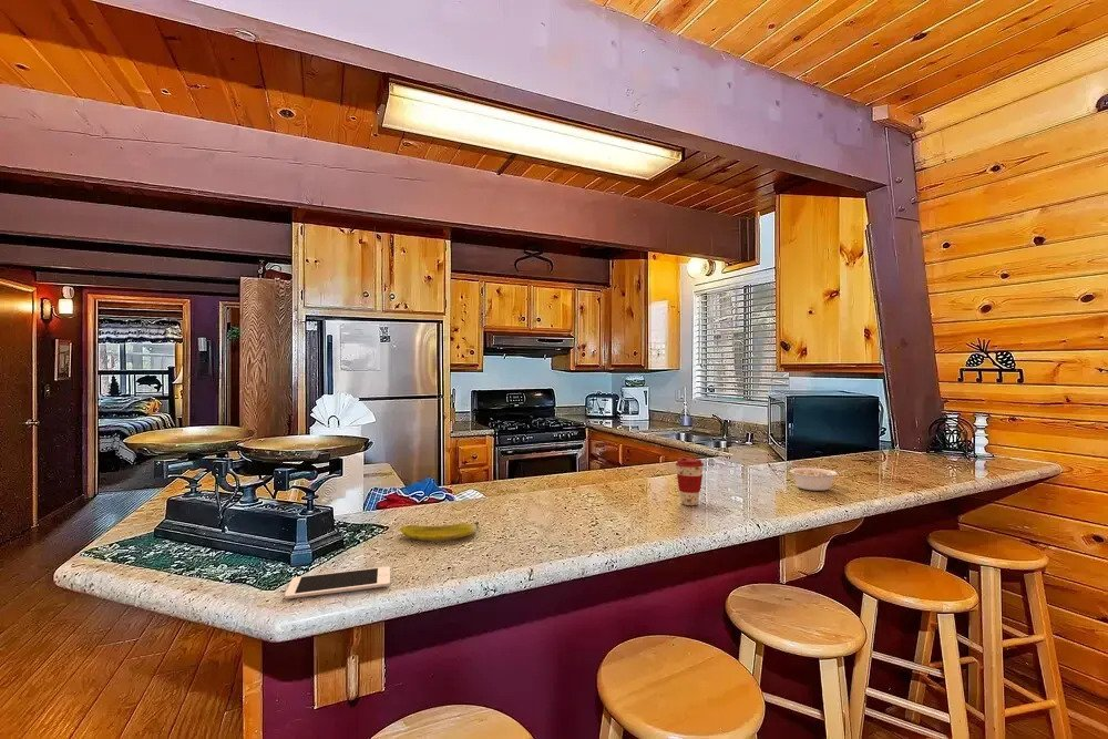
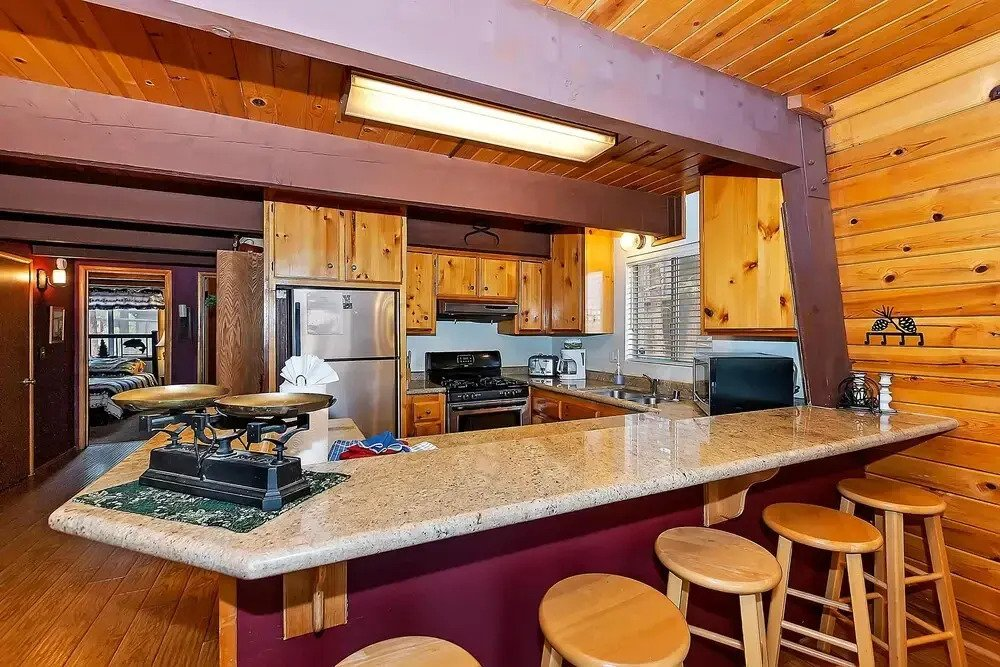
- cell phone [284,565,391,601]
- coffee cup [675,456,705,506]
- banana [399,521,480,542]
- legume [789,466,849,492]
